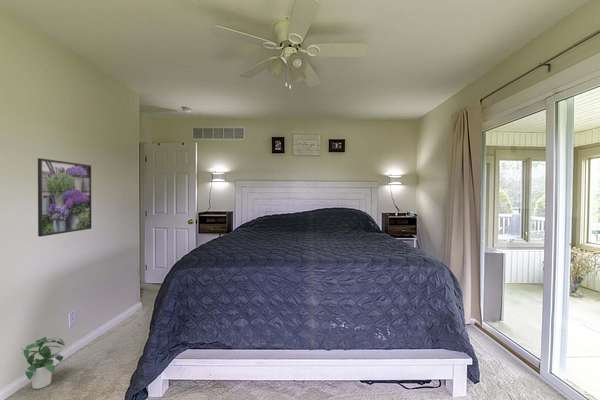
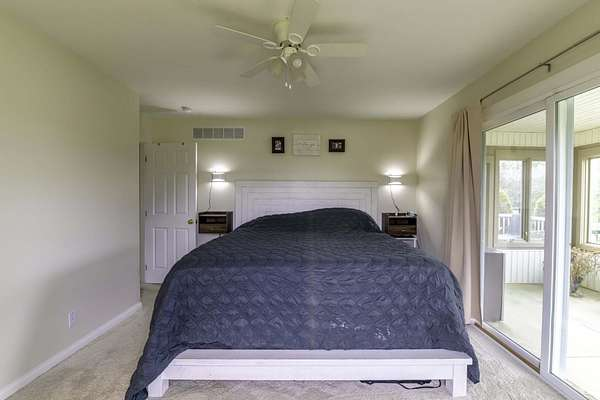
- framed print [37,157,92,238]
- potted plant [21,336,66,390]
